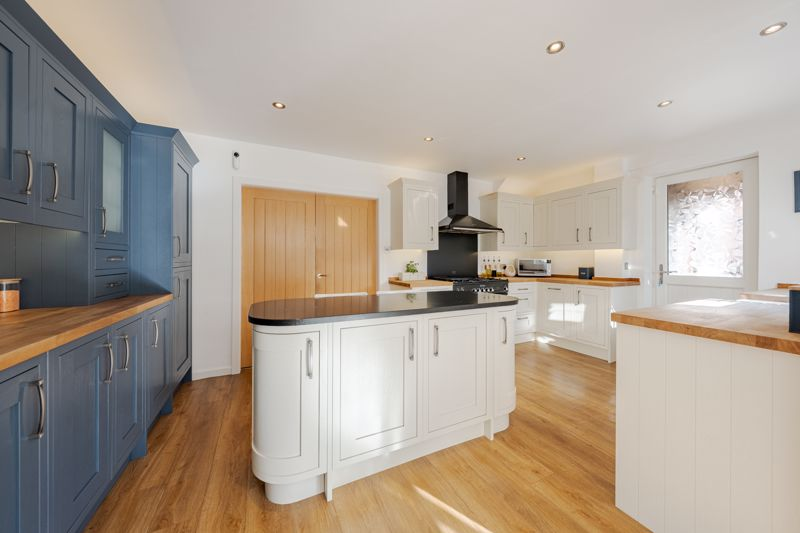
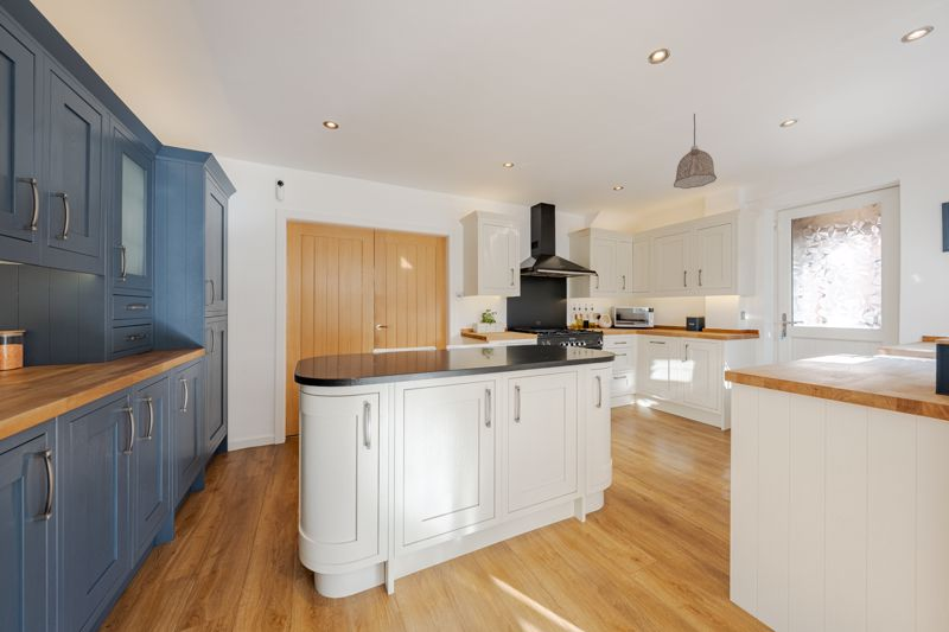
+ pendant lamp [673,113,718,190]
